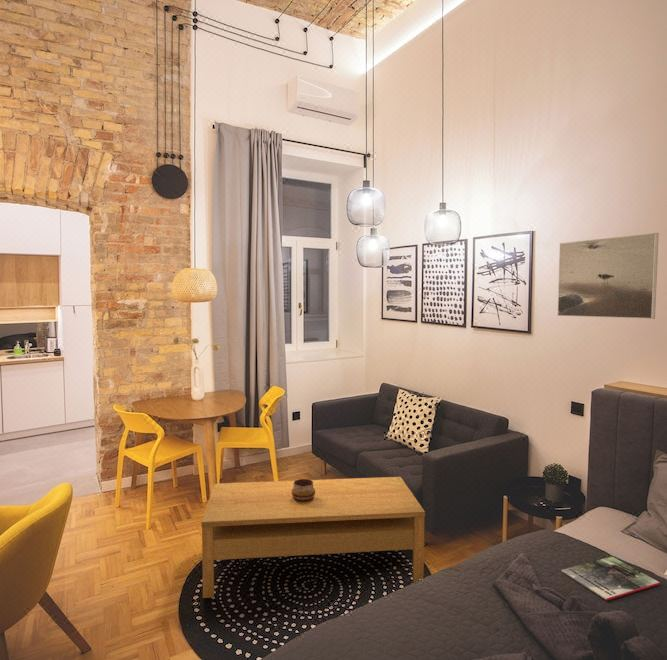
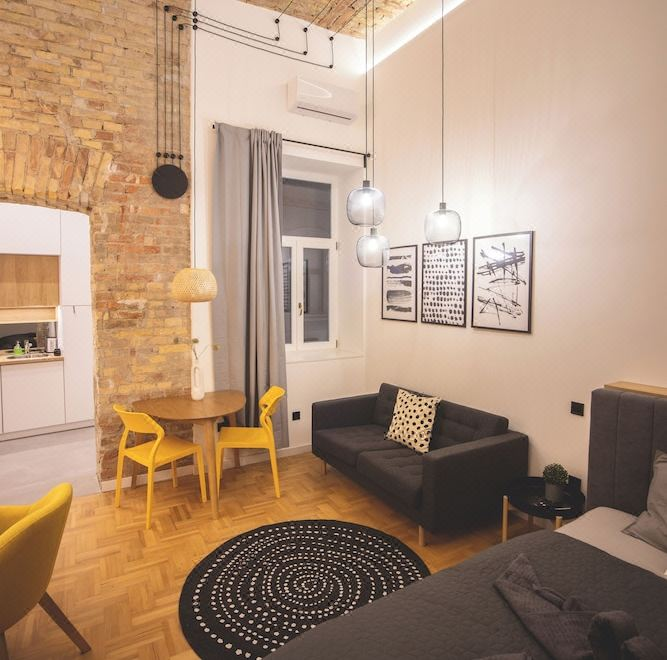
- coffee table [200,476,426,599]
- magazine [560,556,661,602]
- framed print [557,232,660,320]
- decorative bowl [292,478,315,501]
